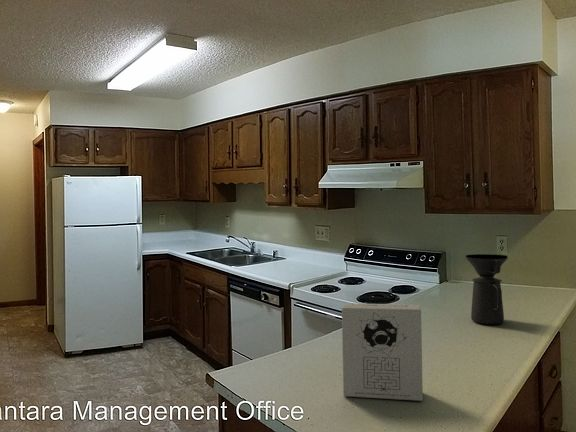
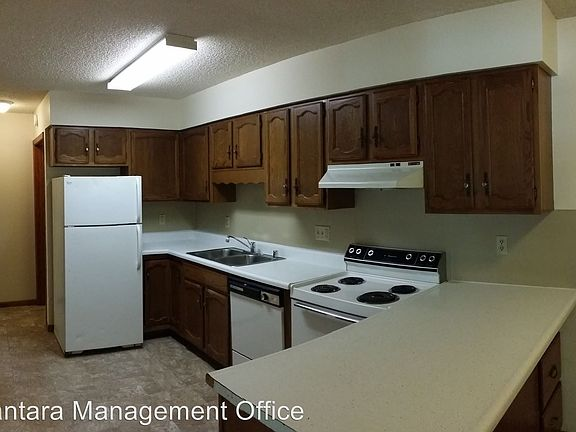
- cereal box [341,302,424,402]
- coffee maker [465,253,509,325]
